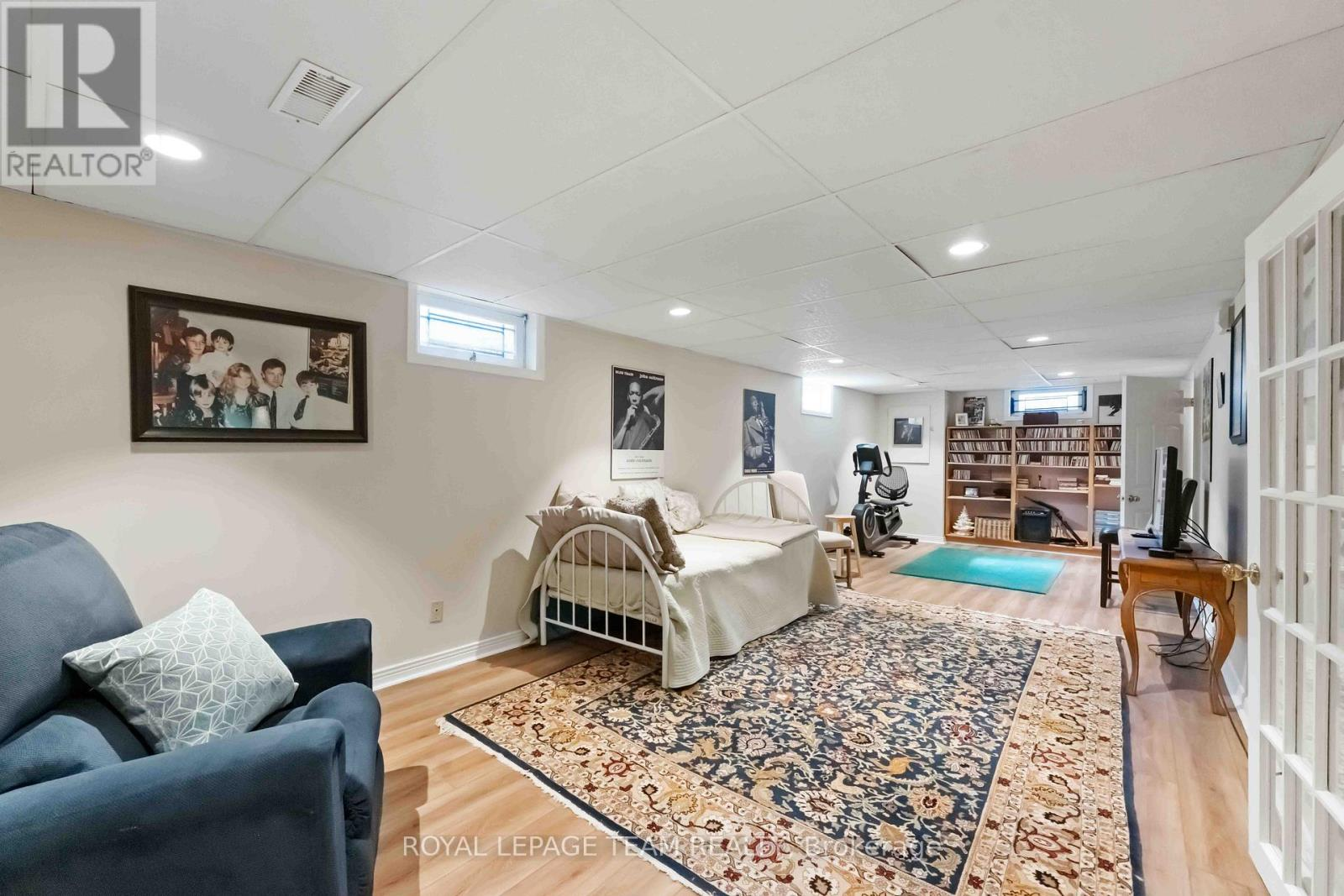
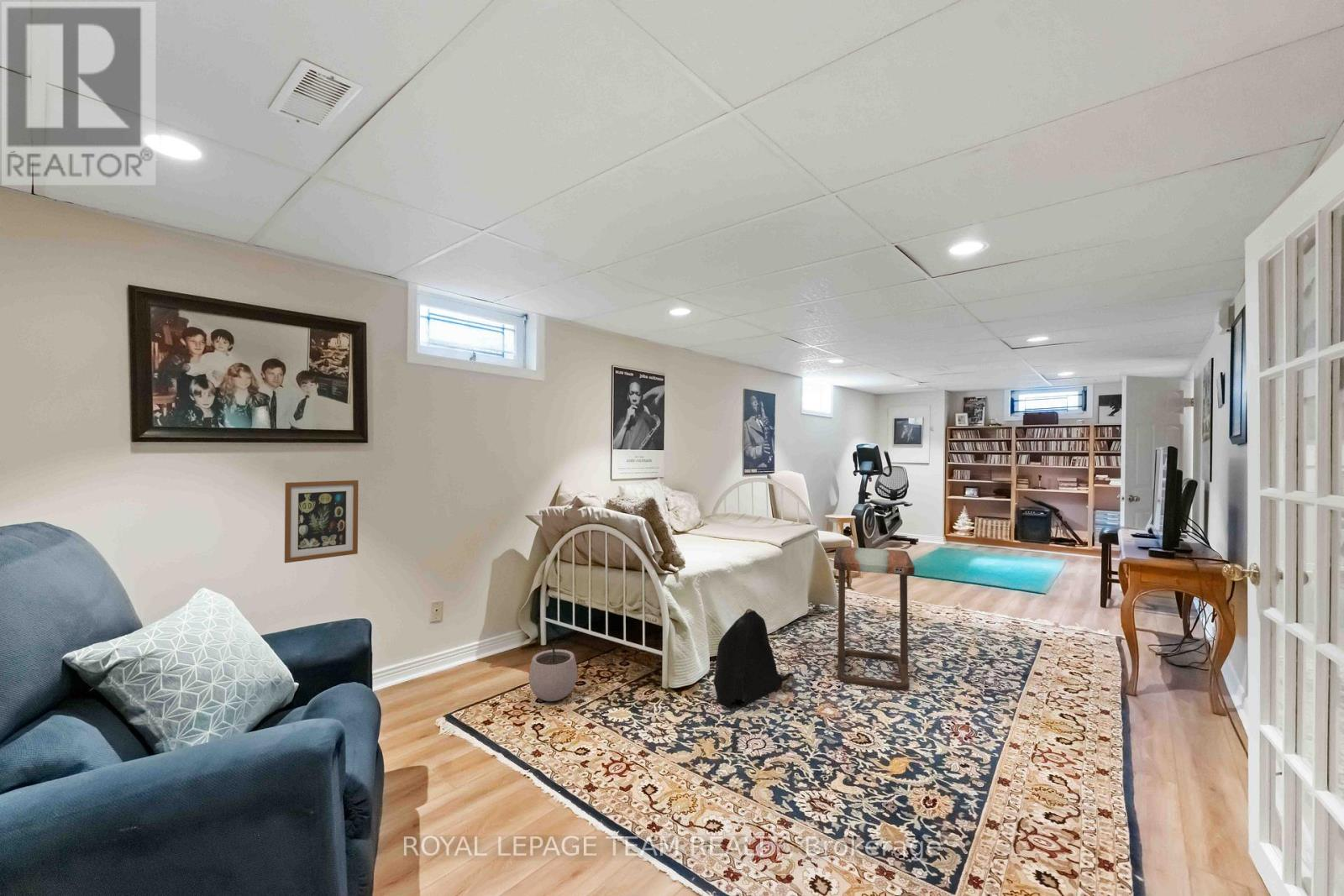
+ wall art [284,479,360,563]
+ side table [821,546,921,691]
+ plant pot [528,638,578,702]
+ backpack [713,608,795,709]
